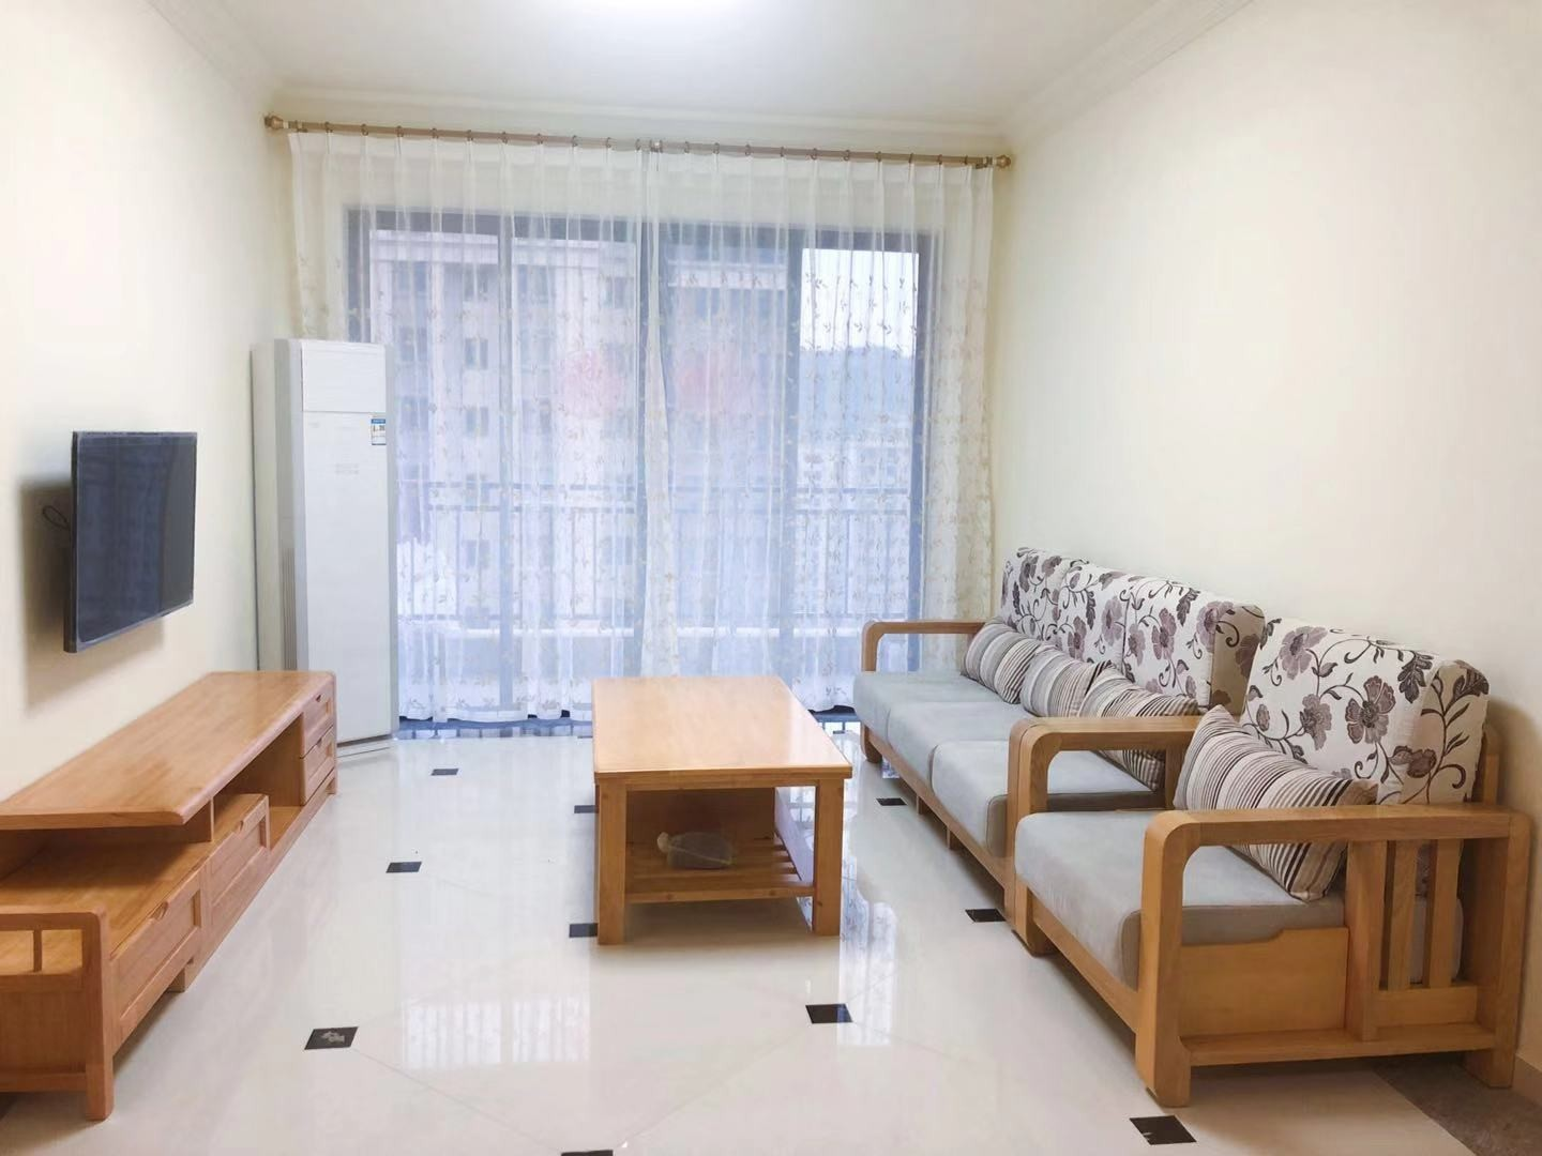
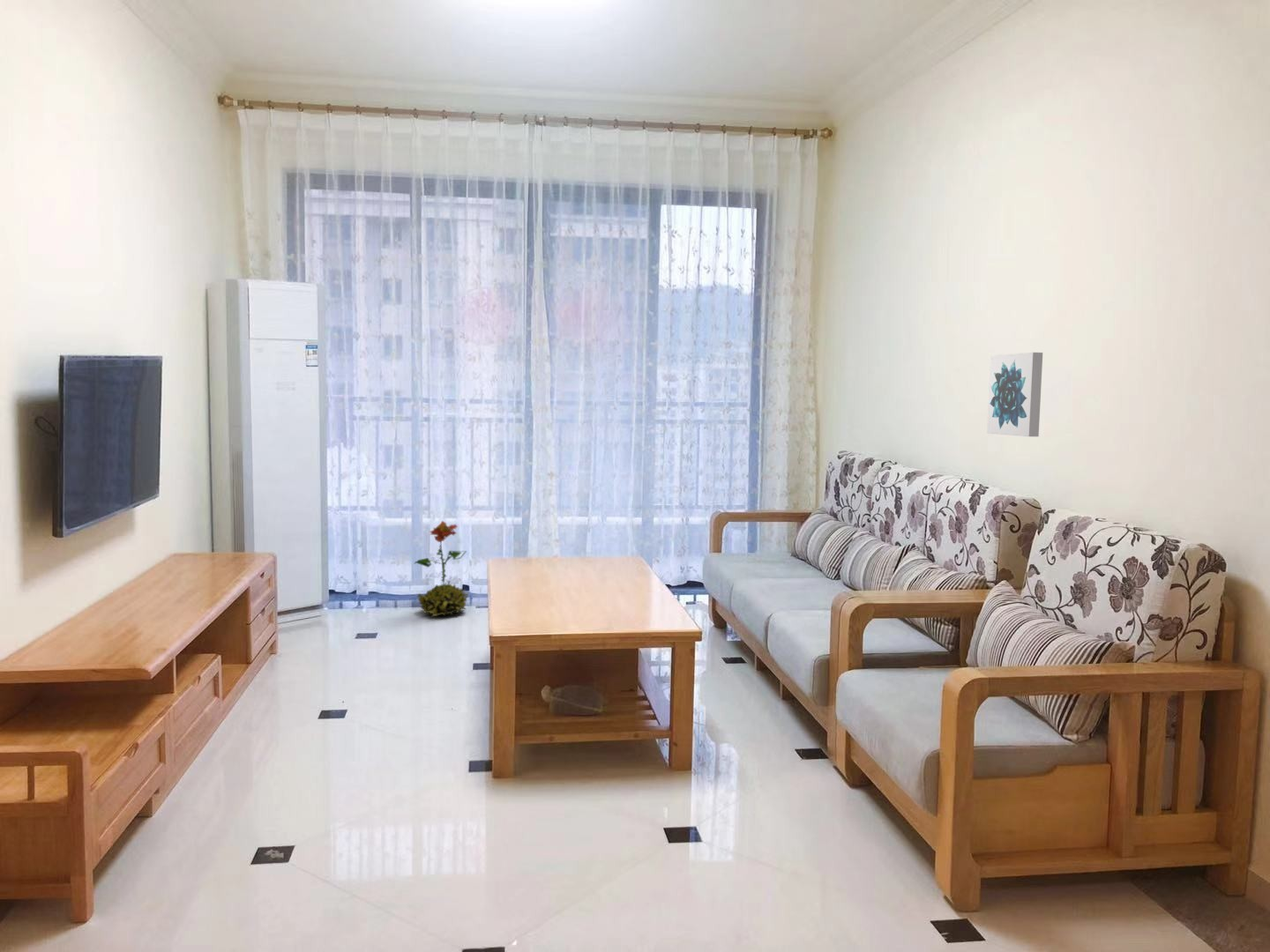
+ decorative plant [413,520,469,617]
+ wall art [986,352,1043,437]
